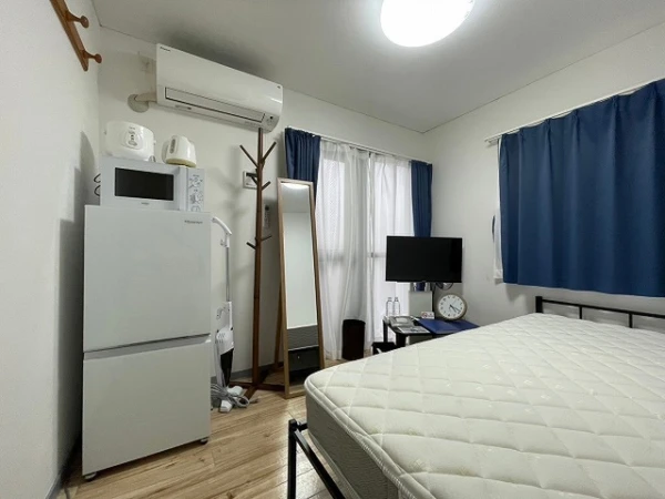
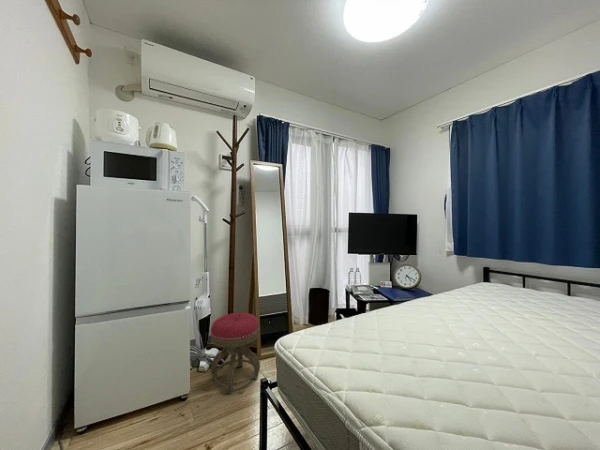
+ stool [210,312,261,395]
